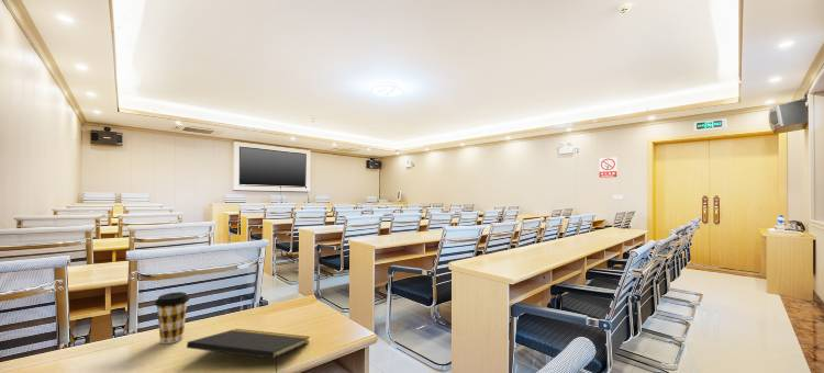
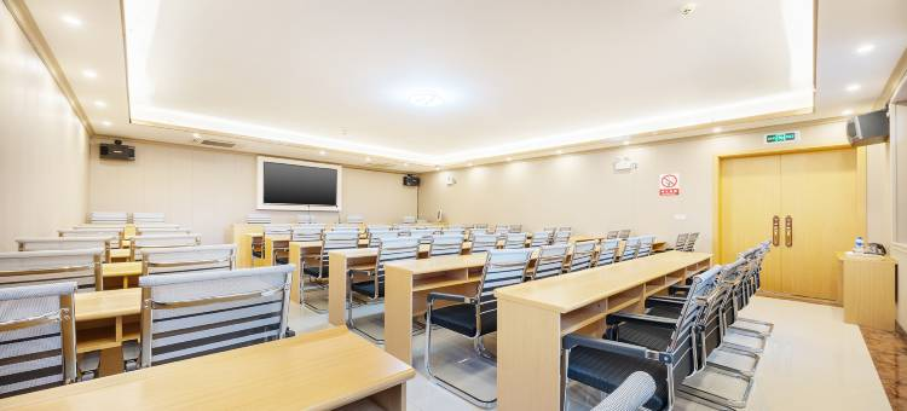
- coffee cup [154,291,190,344]
- notepad [186,328,311,373]
